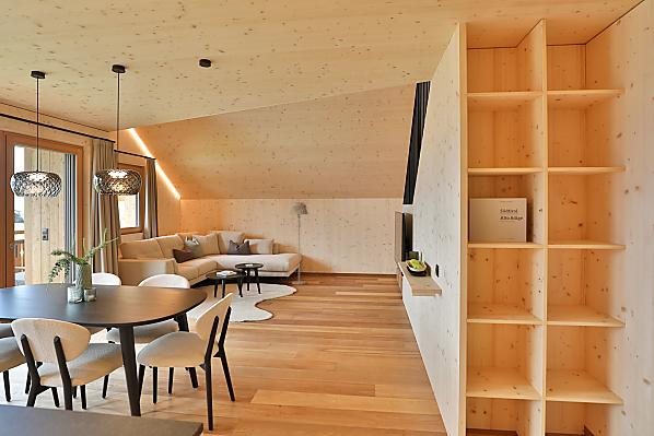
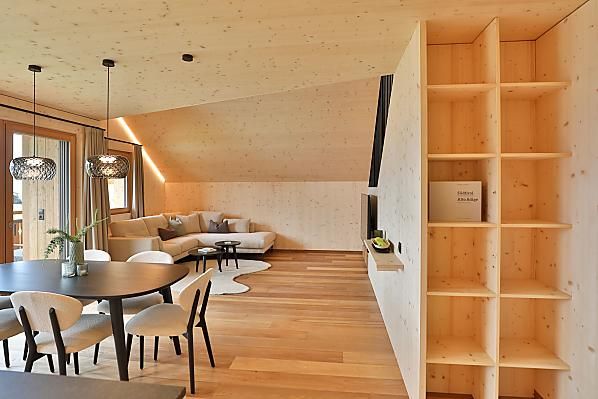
- floor lamp [289,202,310,285]
